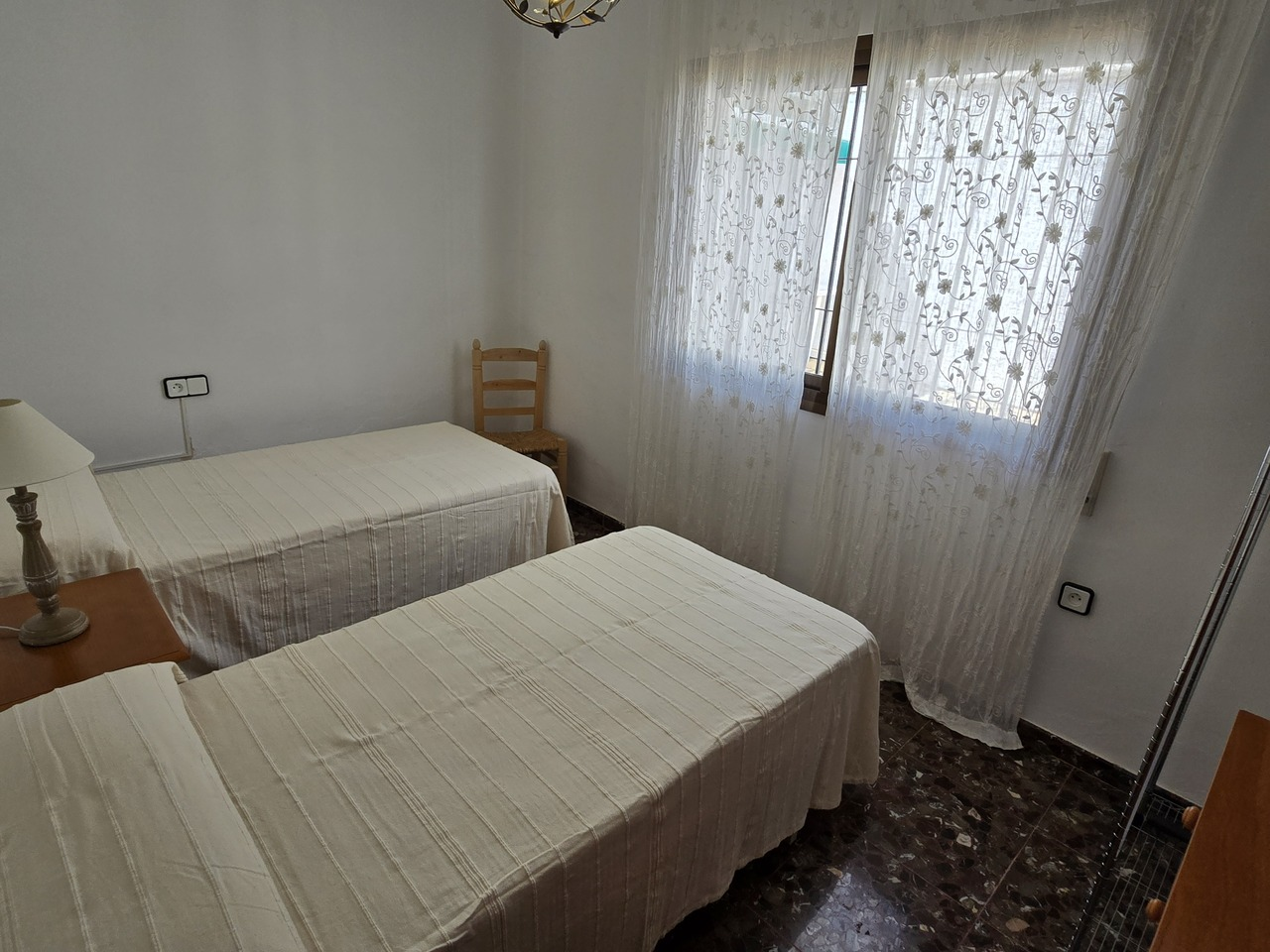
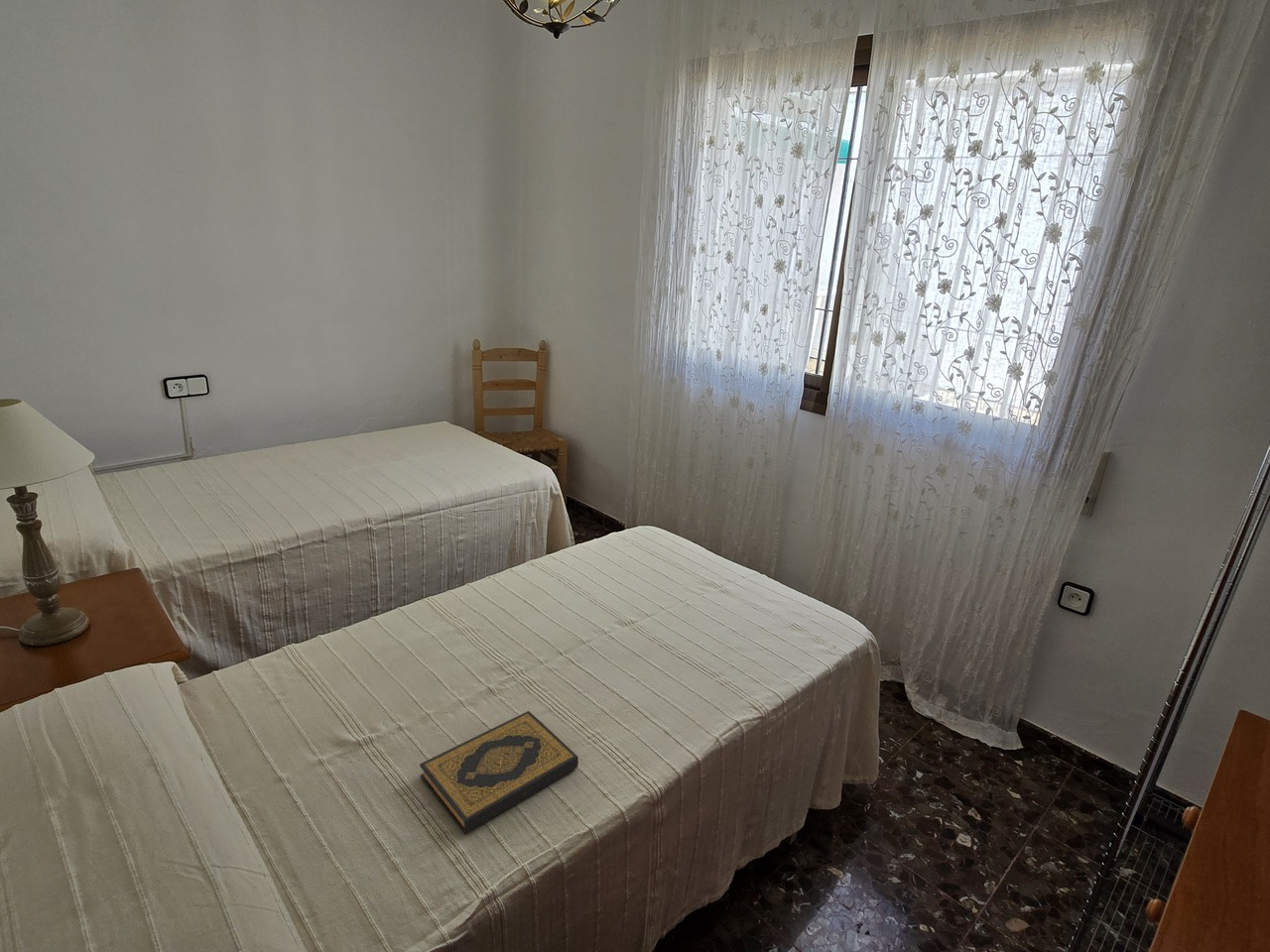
+ hardback book [419,710,579,835]
